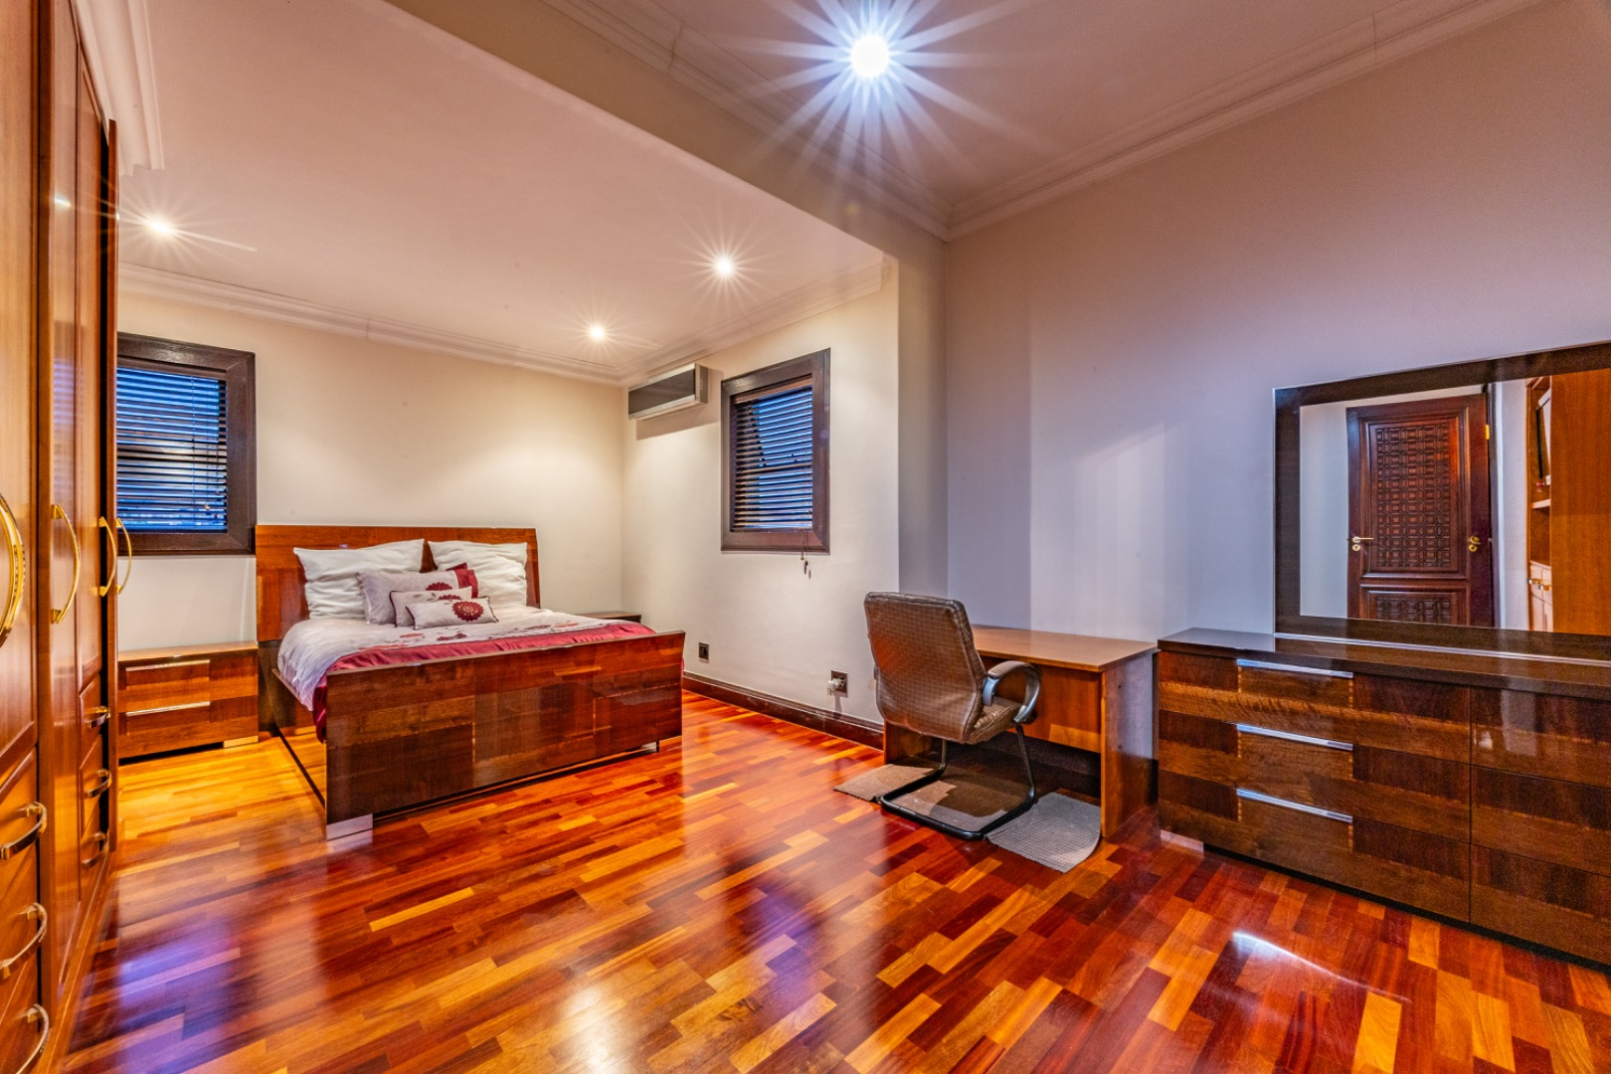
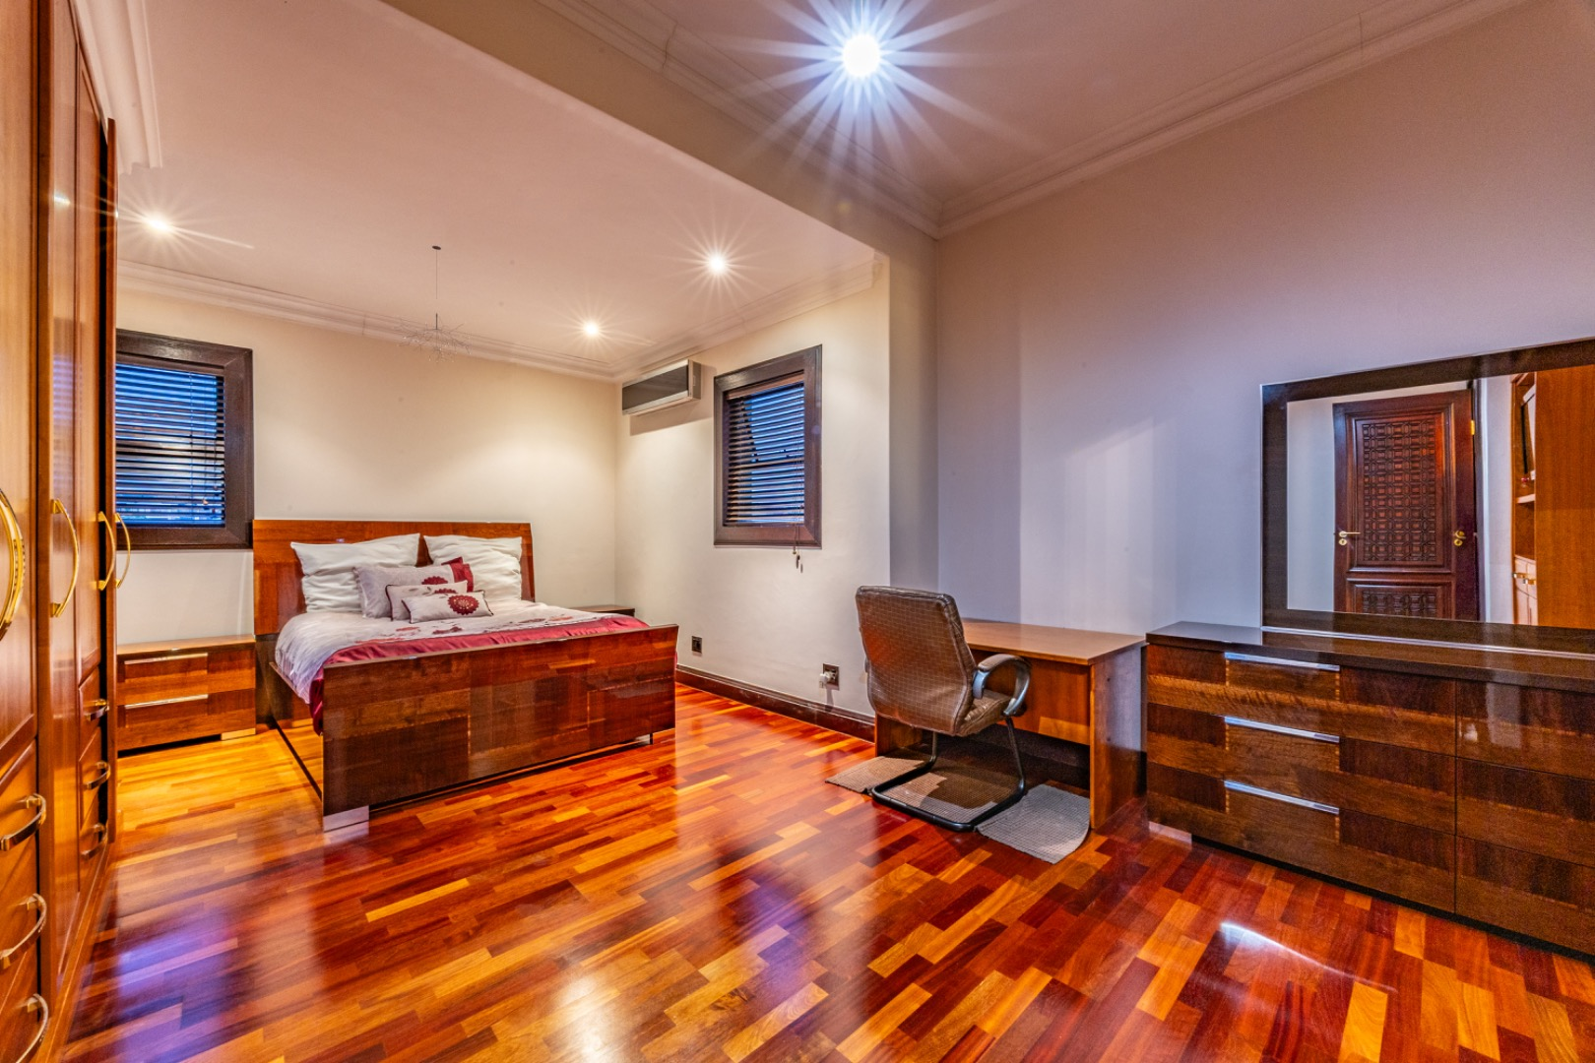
+ chandelier [390,246,472,364]
